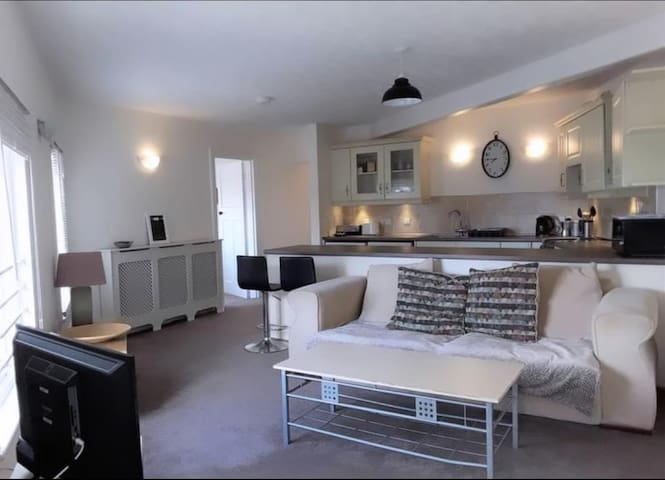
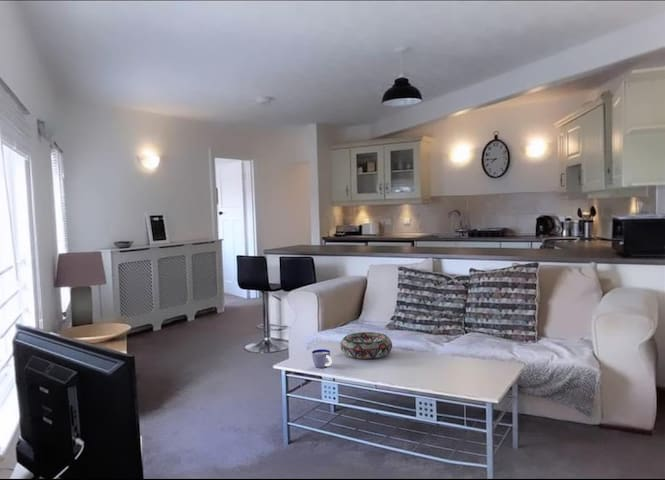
+ cup [311,348,333,369]
+ decorative bowl [340,331,393,360]
